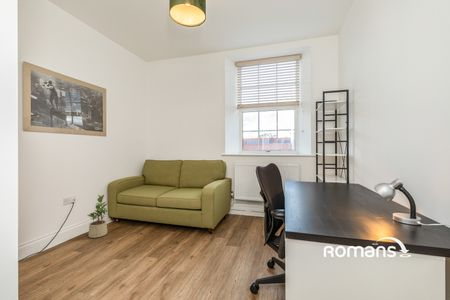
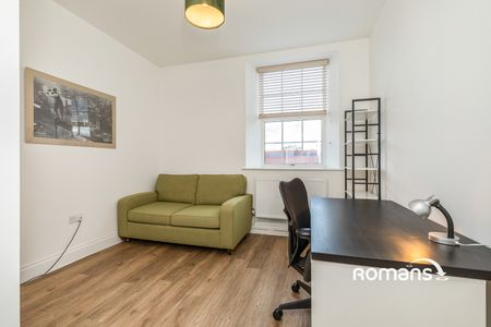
- potted plant [87,194,112,239]
